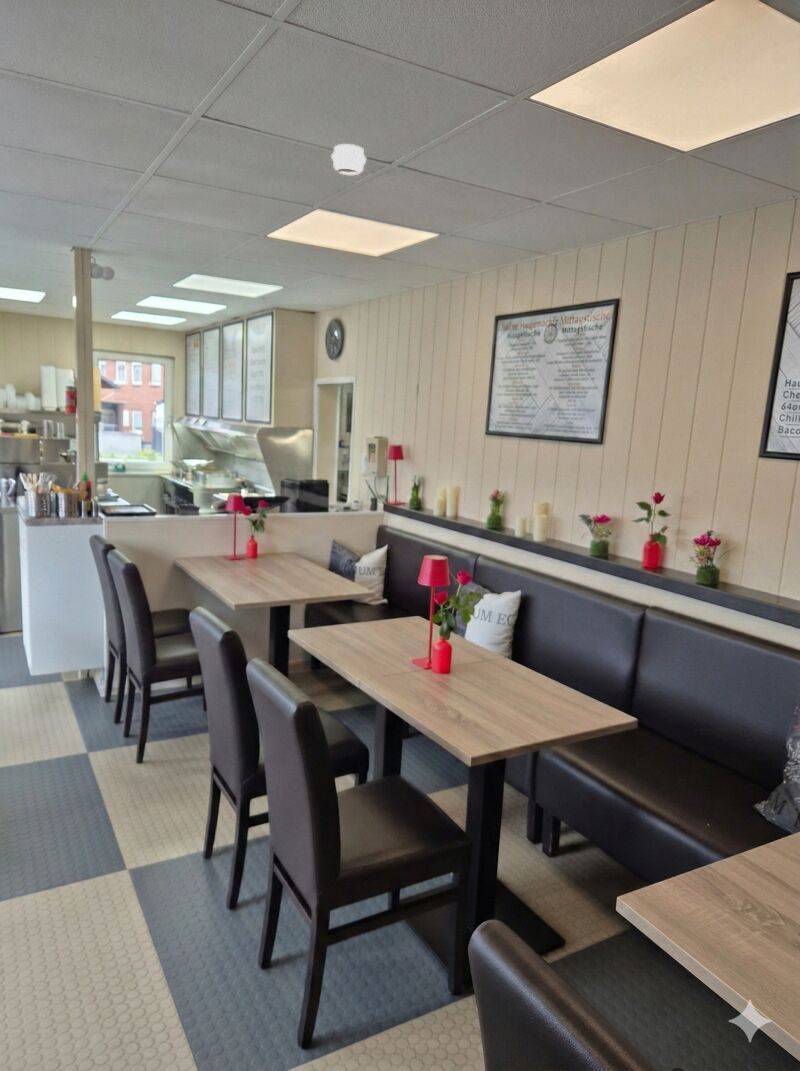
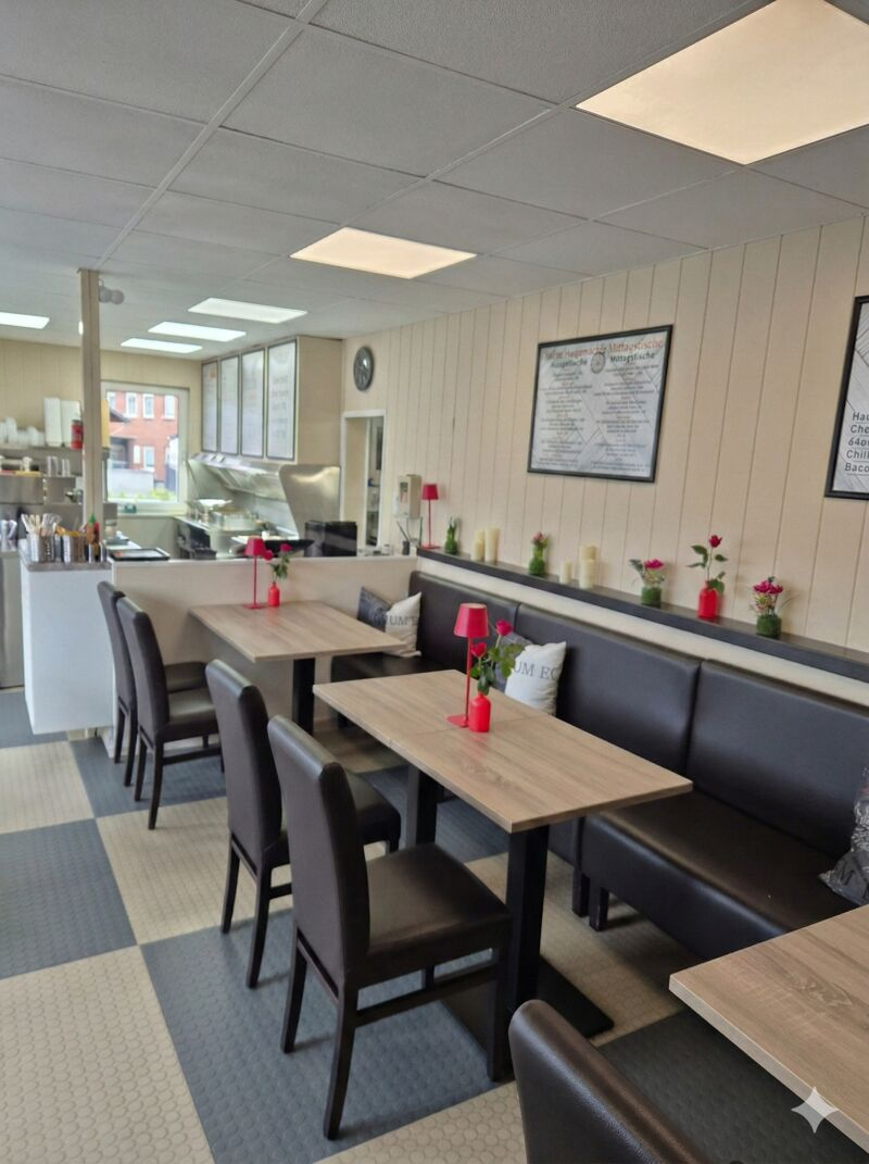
- smoke detector [330,143,367,176]
